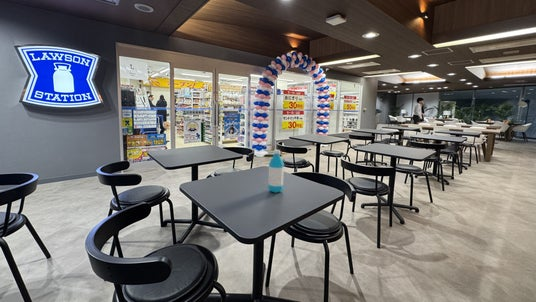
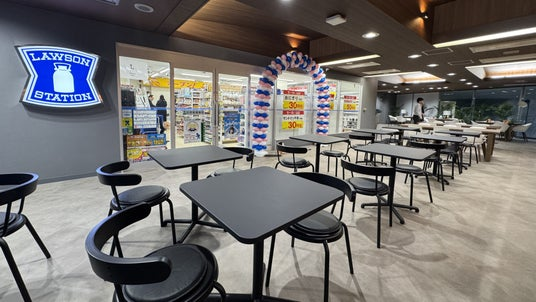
- water bottle [267,149,285,194]
